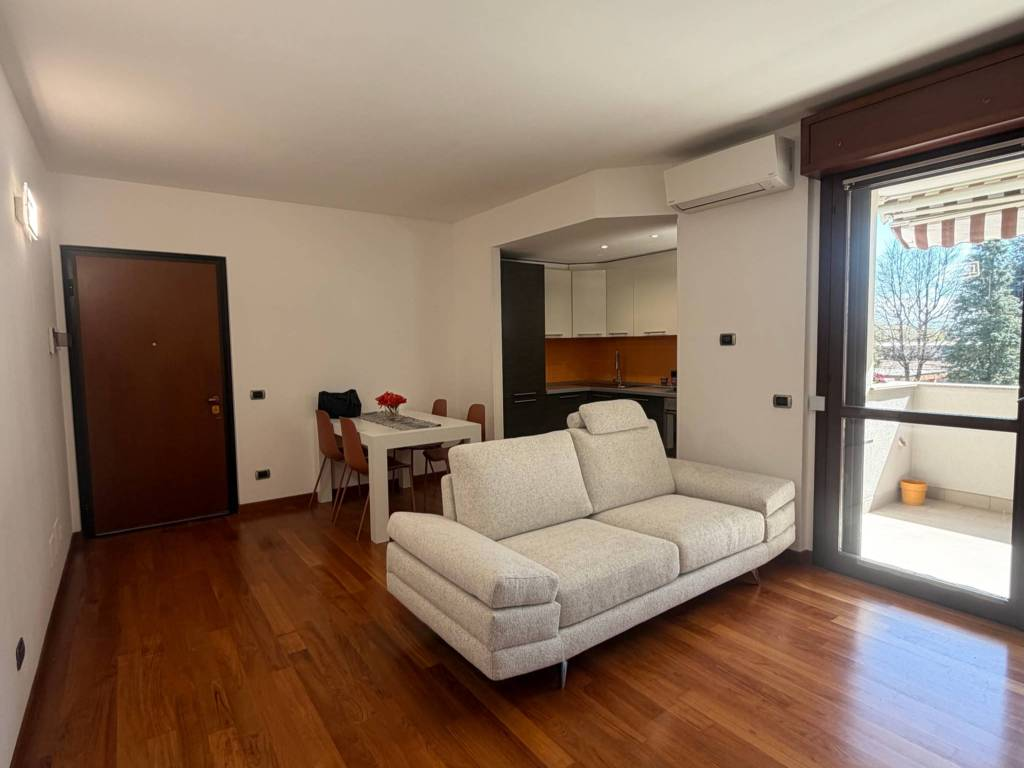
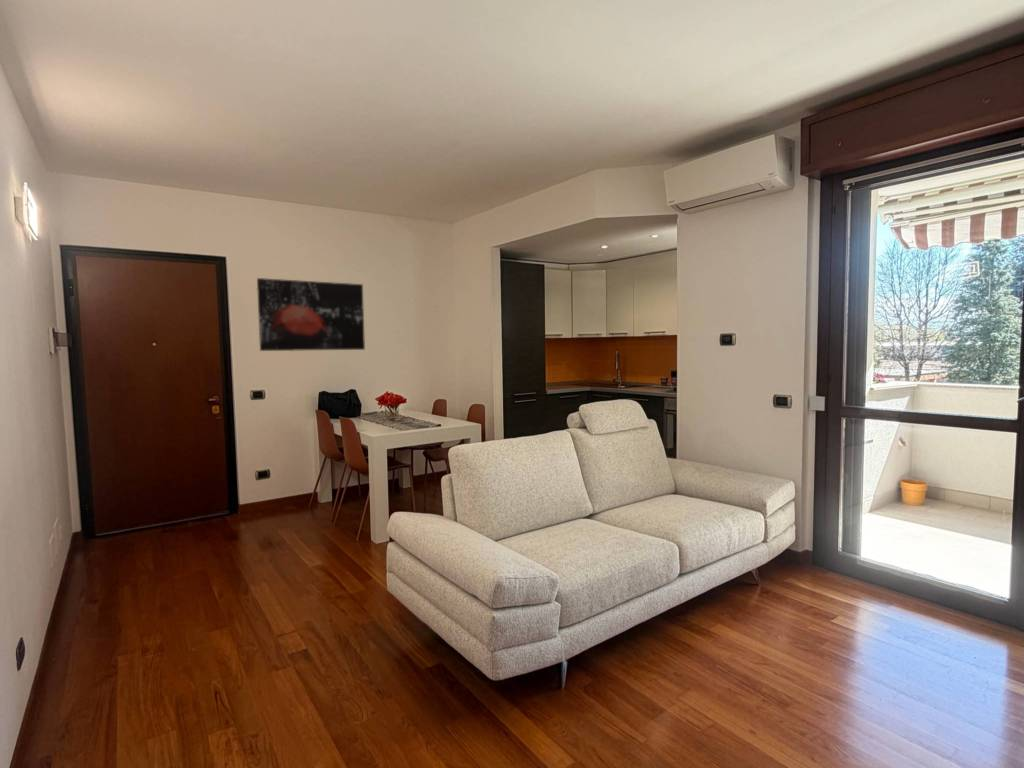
+ wall art [256,277,366,352]
